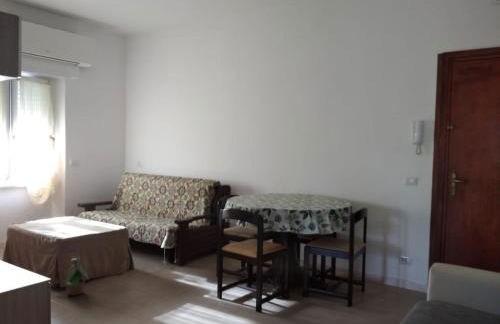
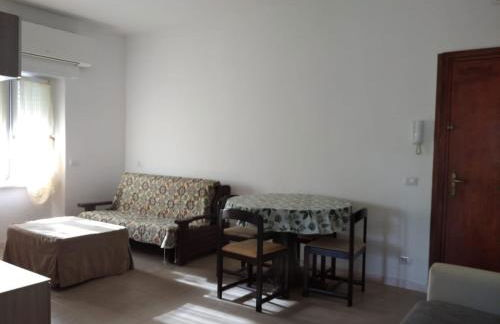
- potted plant [63,252,90,297]
